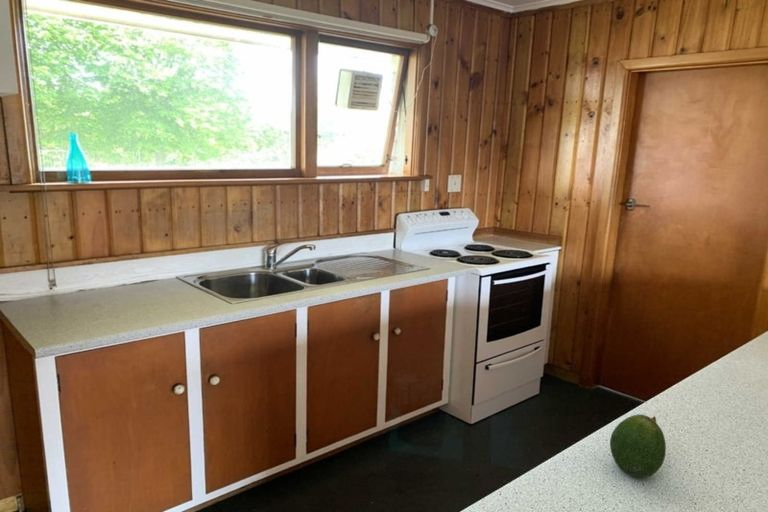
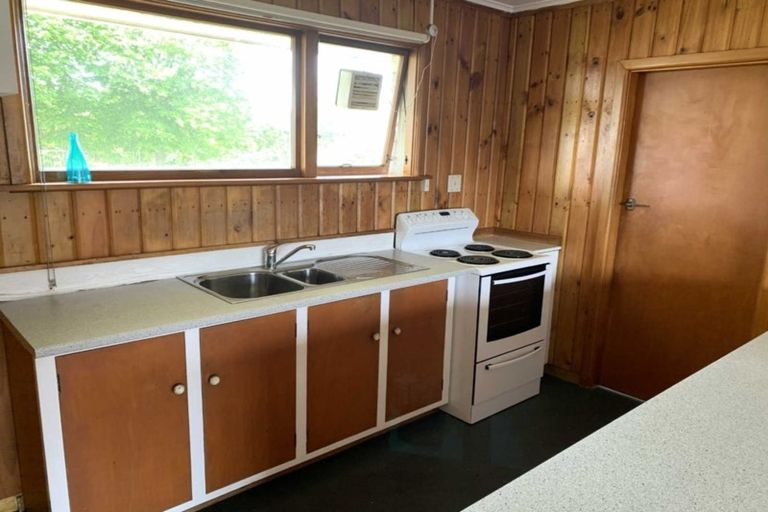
- fruit [609,413,667,478]
